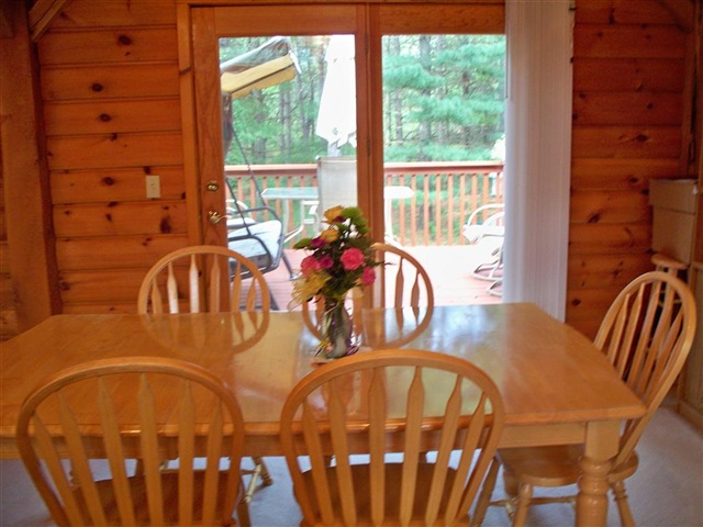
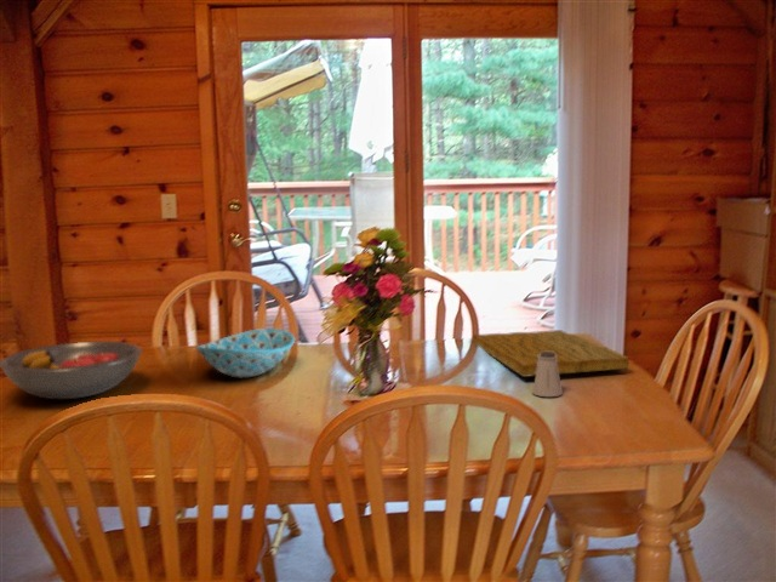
+ fruit bowl [0,341,143,400]
+ cutting board [472,329,630,378]
+ bowl [195,327,296,380]
+ saltshaker [531,352,564,398]
